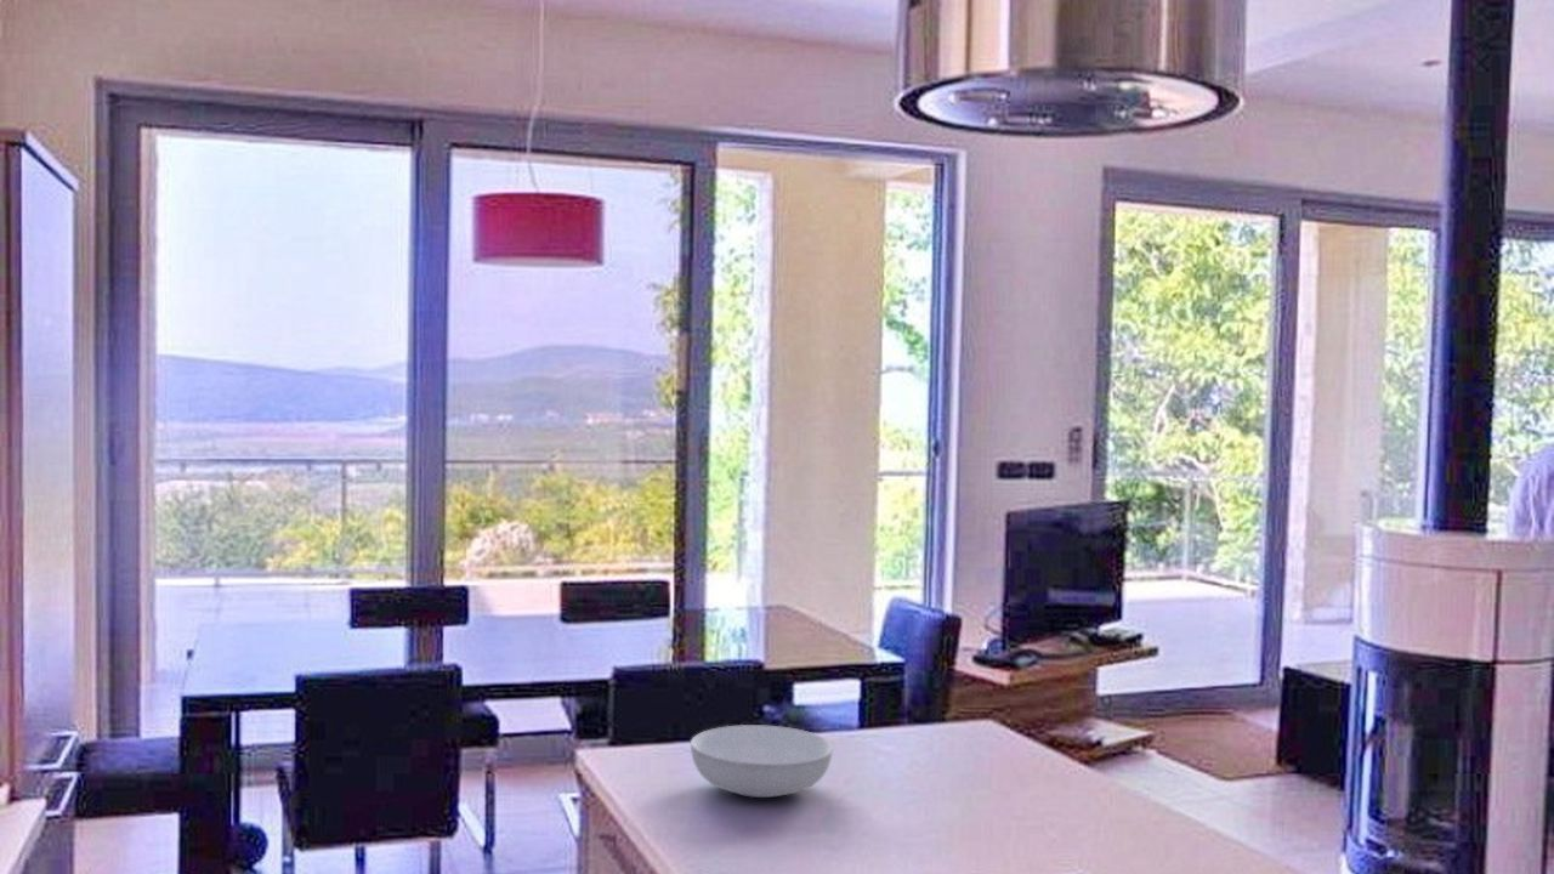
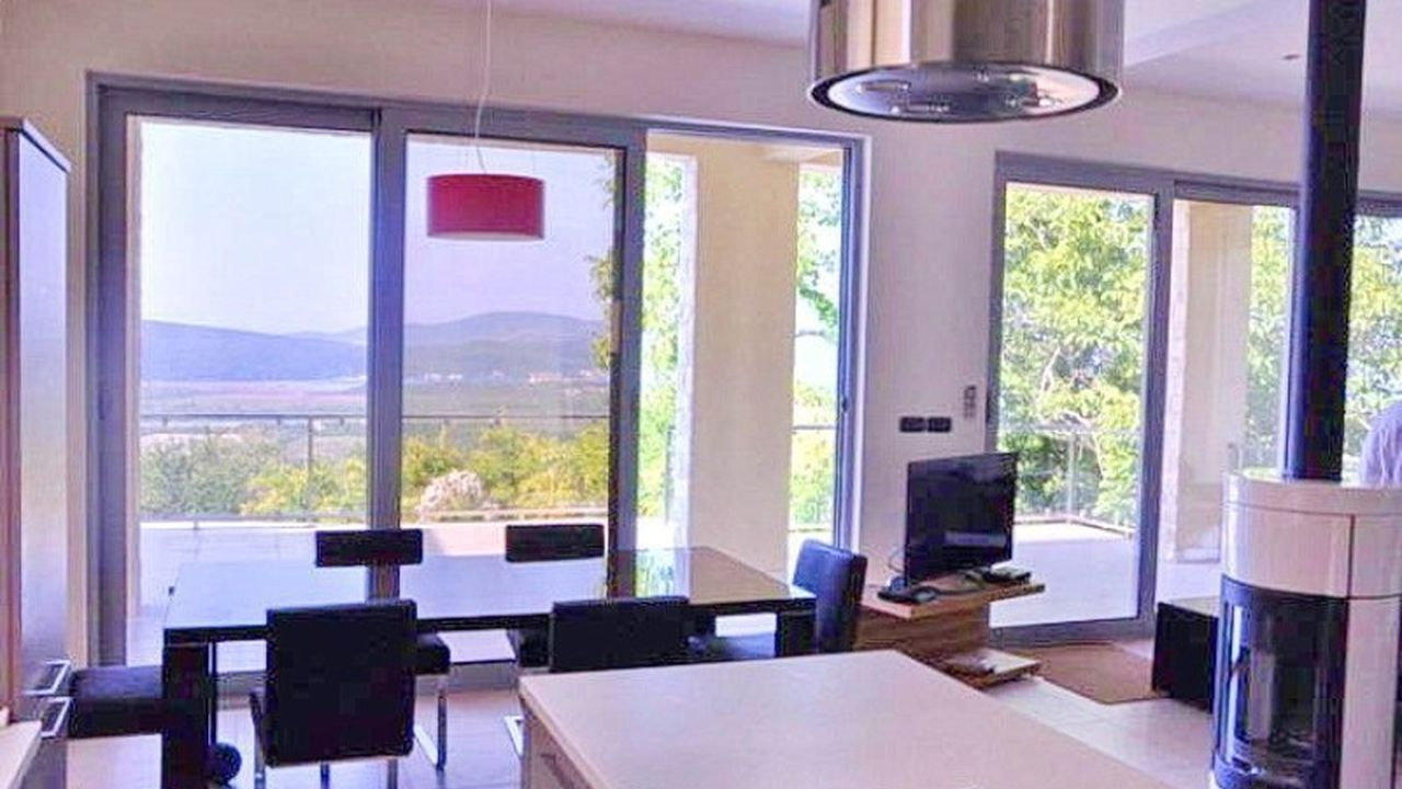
- serving bowl [690,723,834,799]
